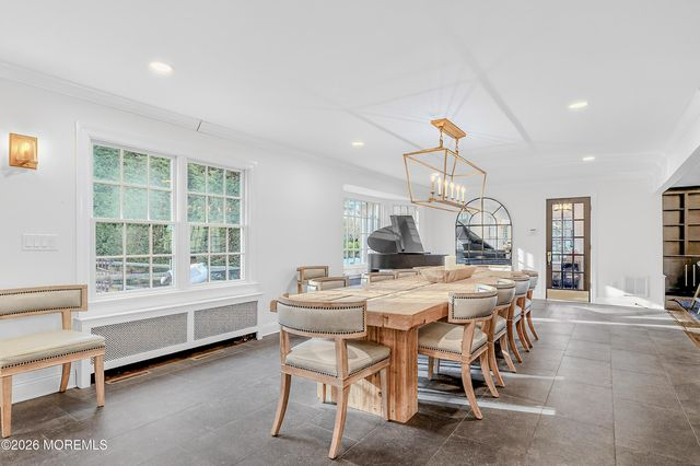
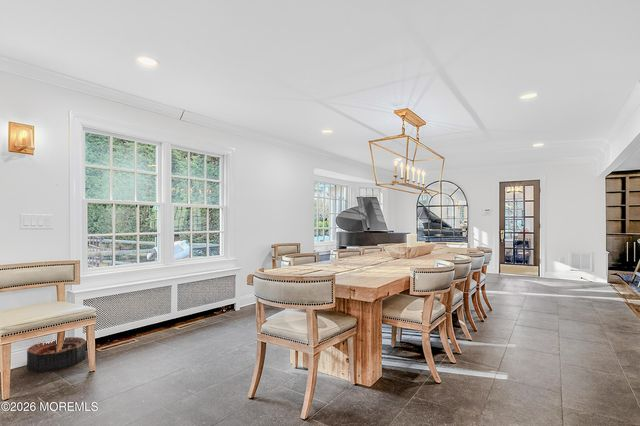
+ basket [26,336,87,373]
